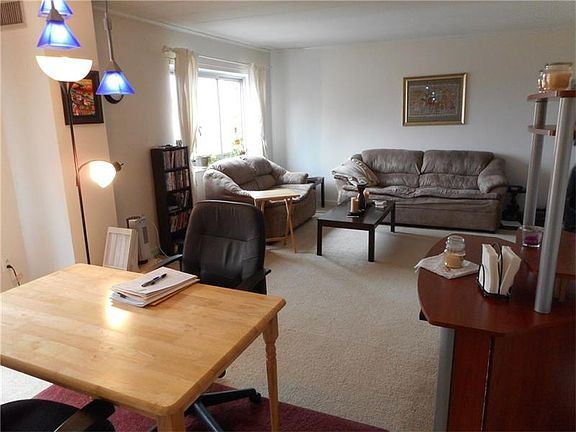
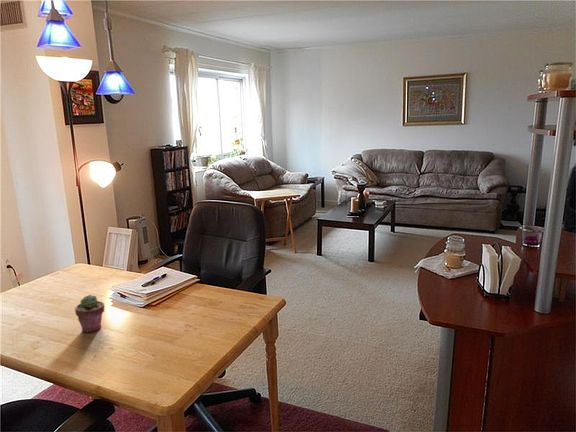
+ potted succulent [74,294,105,333]
